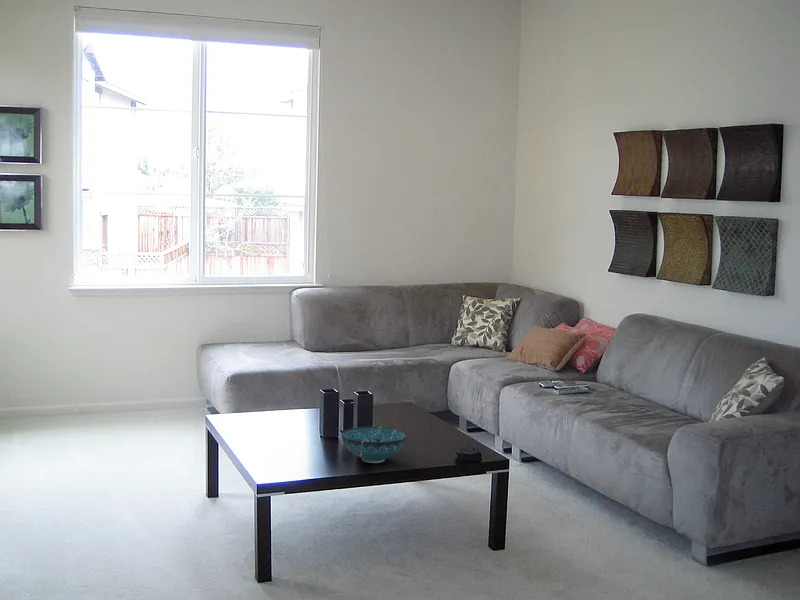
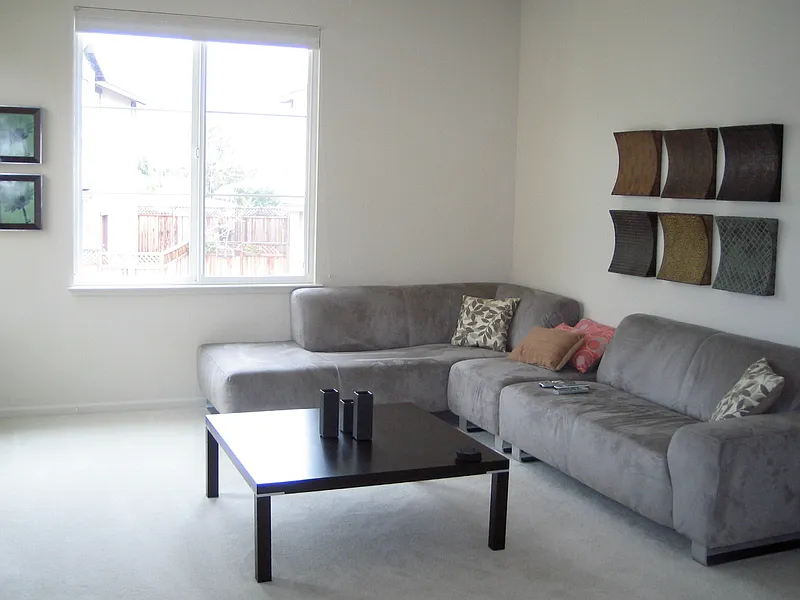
- decorative bowl [340,426,408,464]
